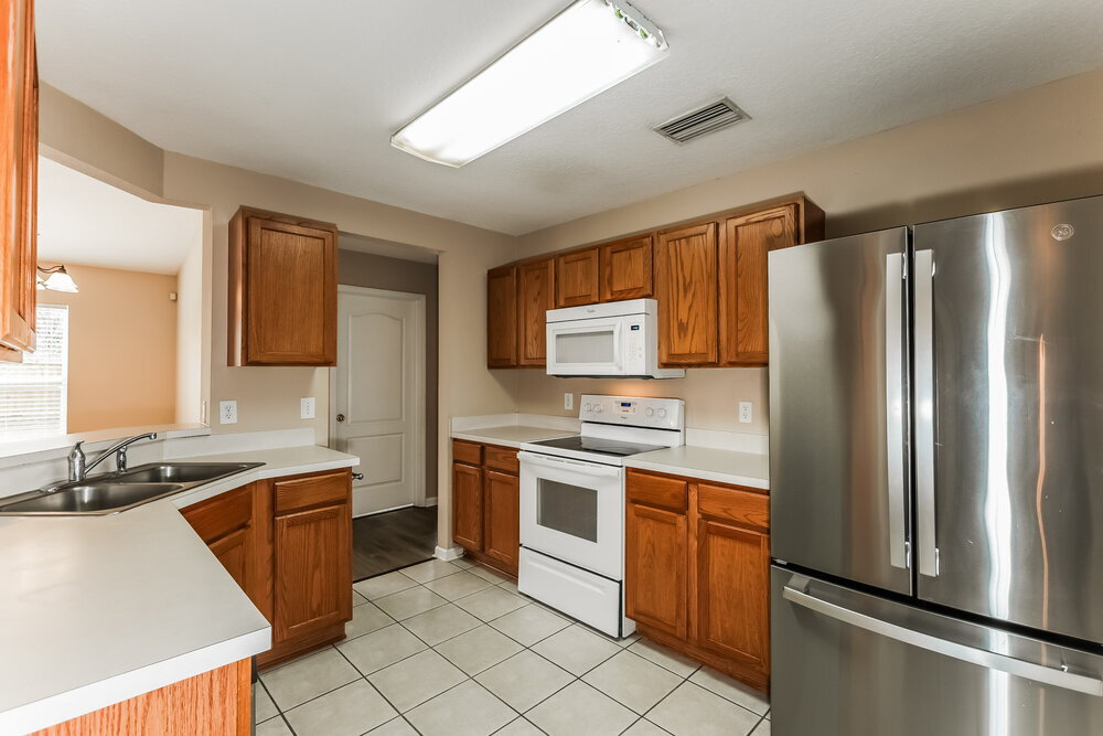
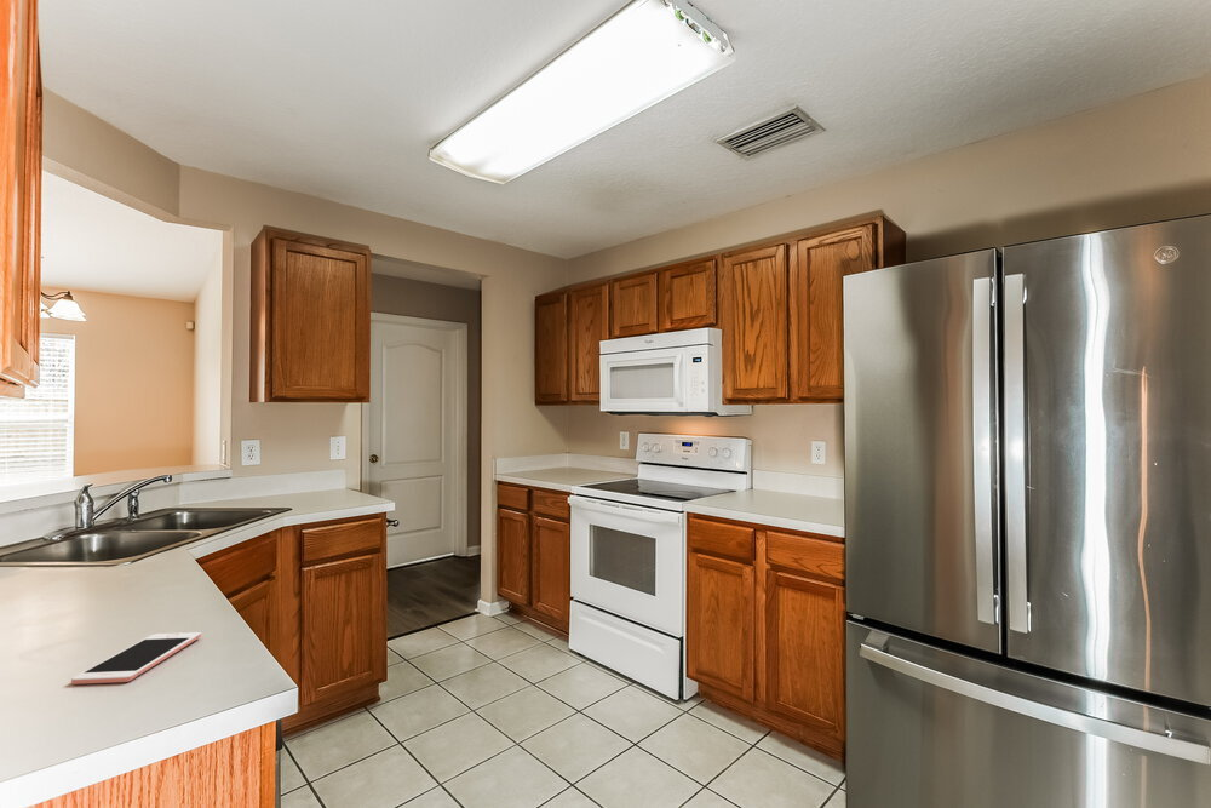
+ cell phone [70,631,202,686]
